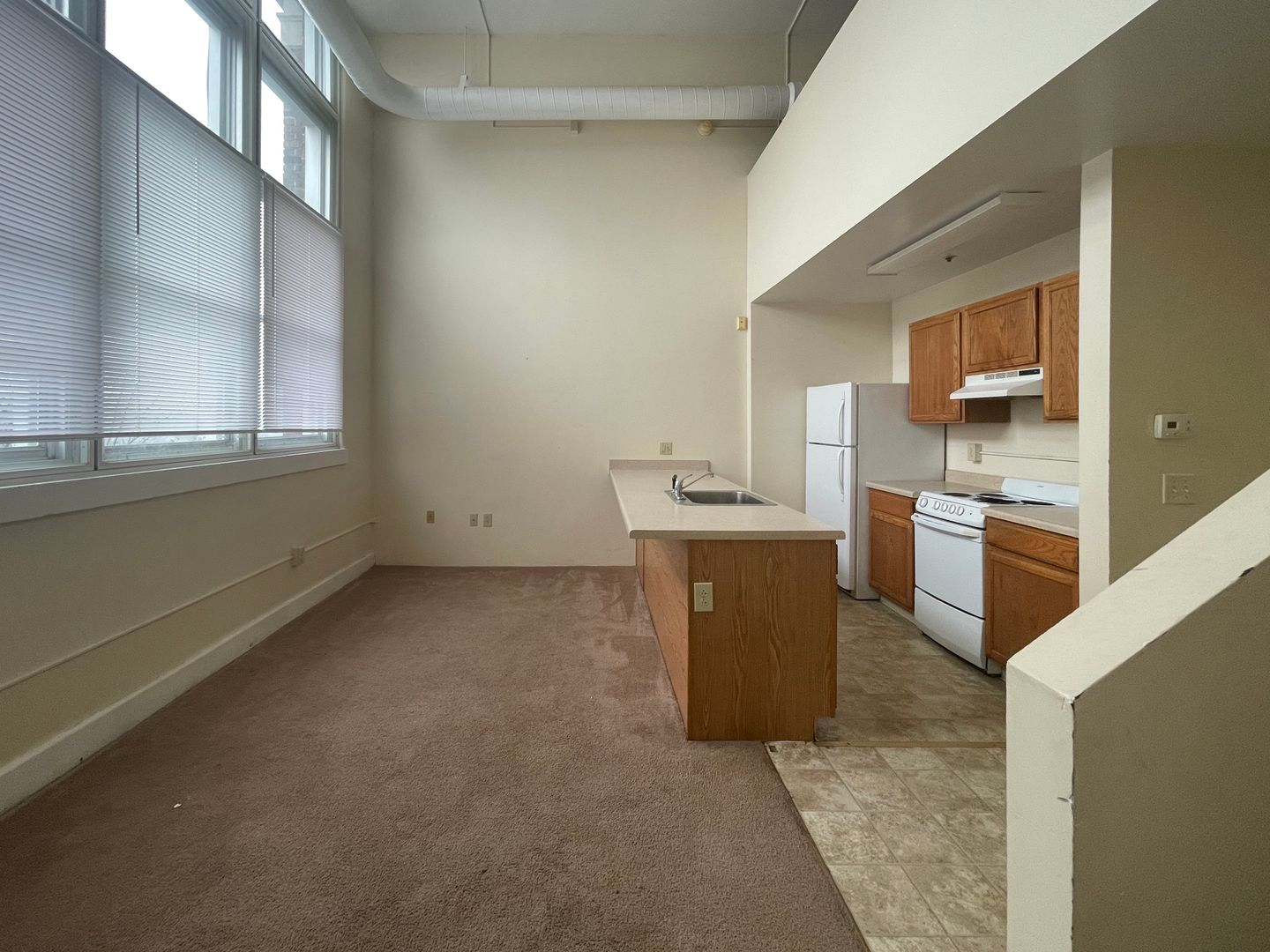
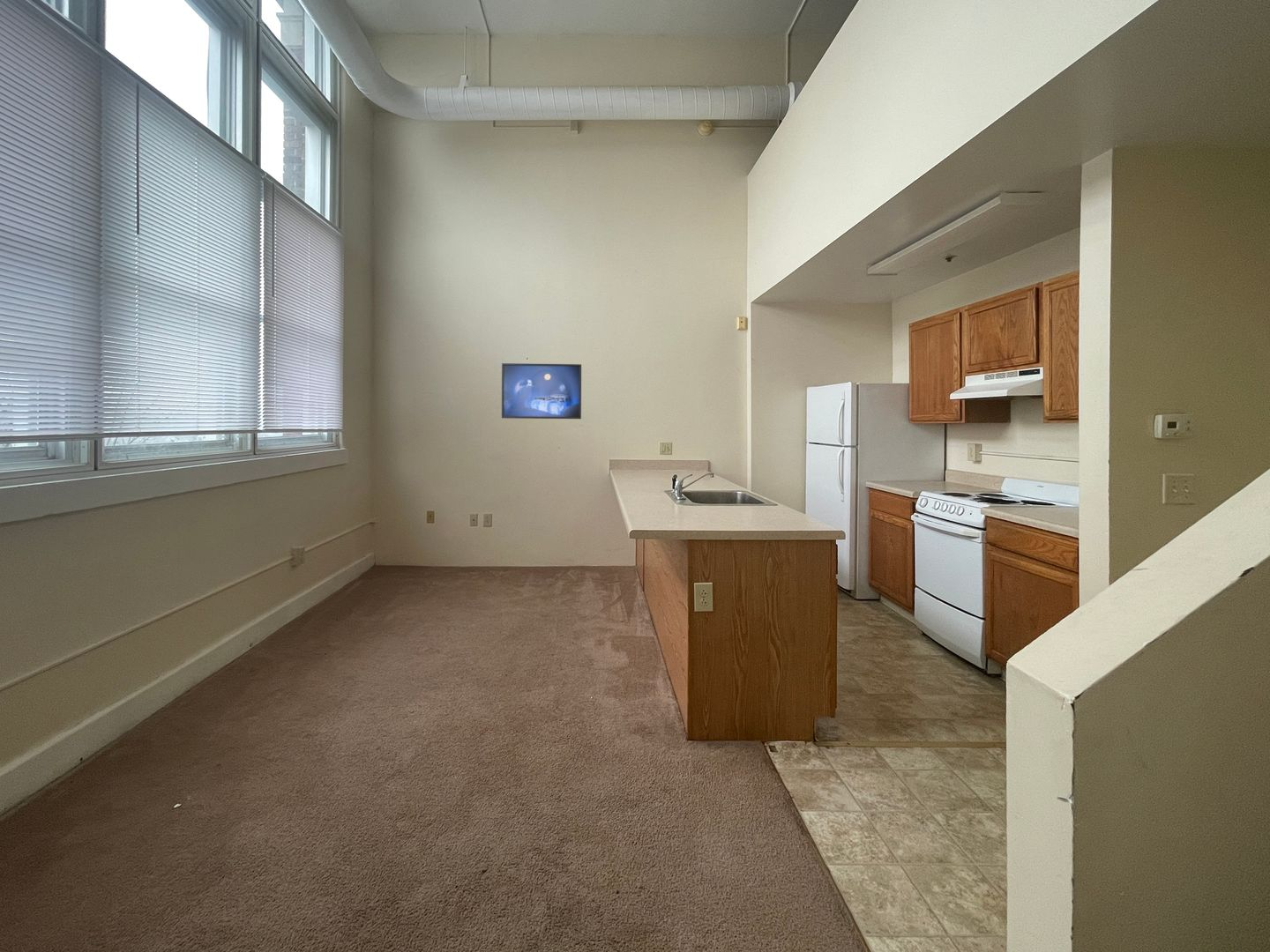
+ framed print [501,362,582,420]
